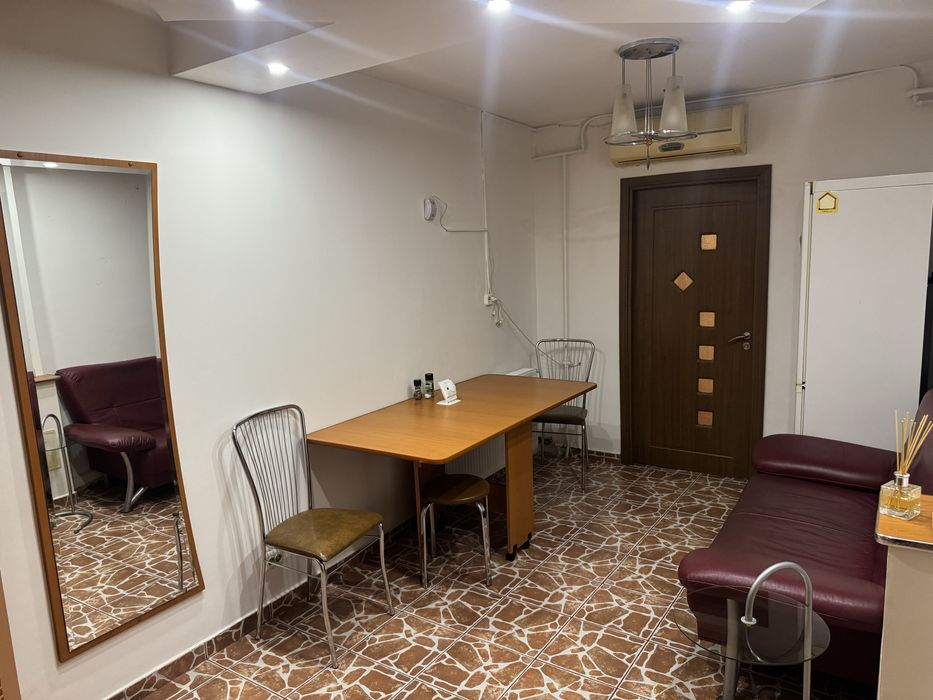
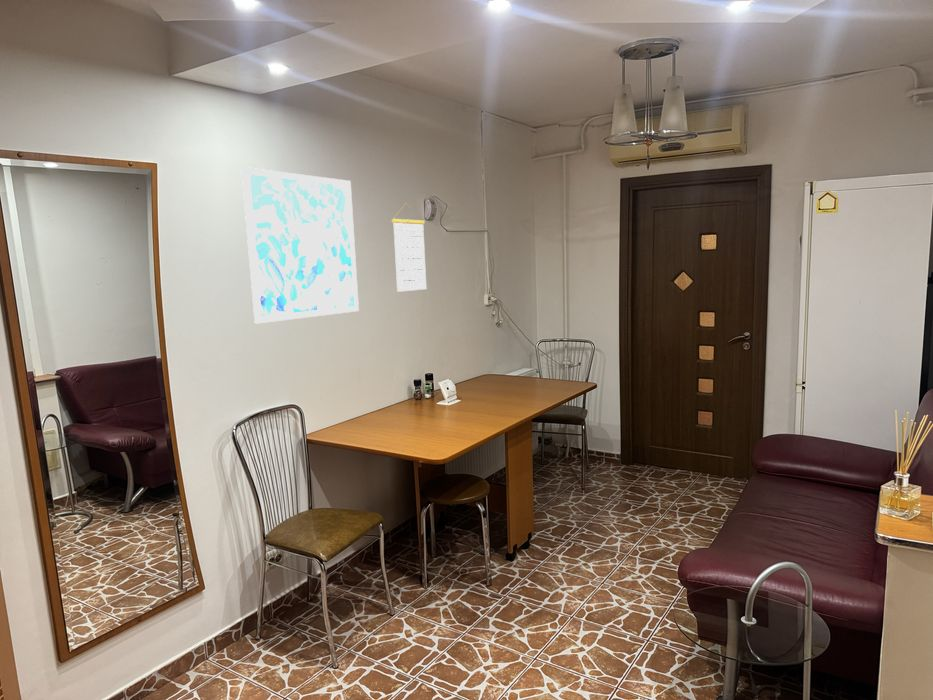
+ calendar [391,202,427,293]
+ wall art [240,166,360,325]
